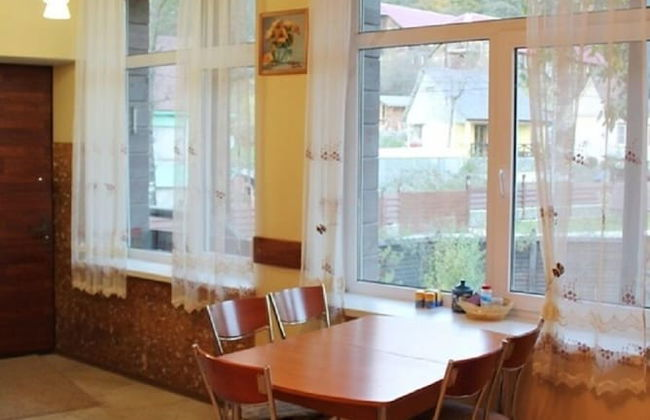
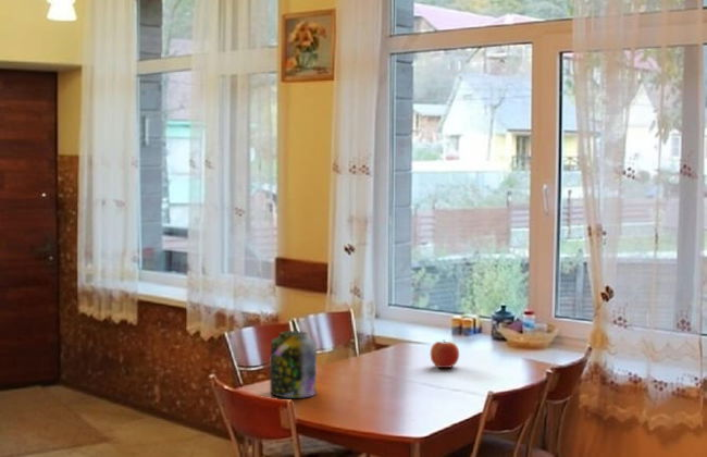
+ jar [269,330,318,399]
+ fruit [430,338,460,369]
